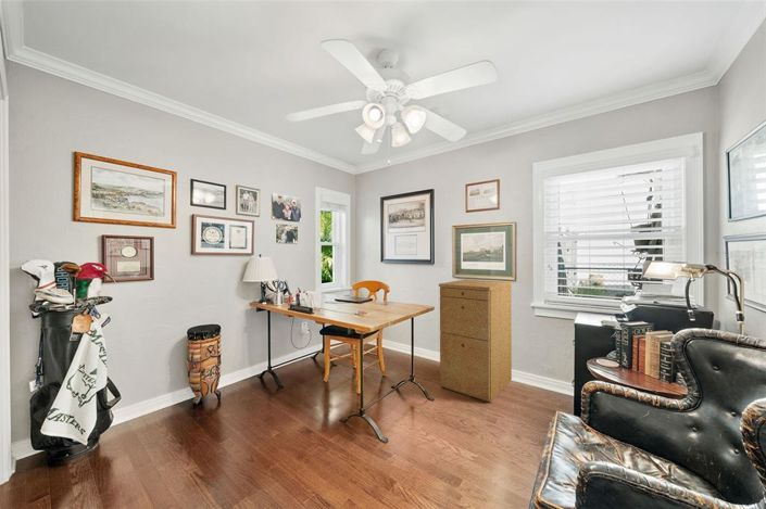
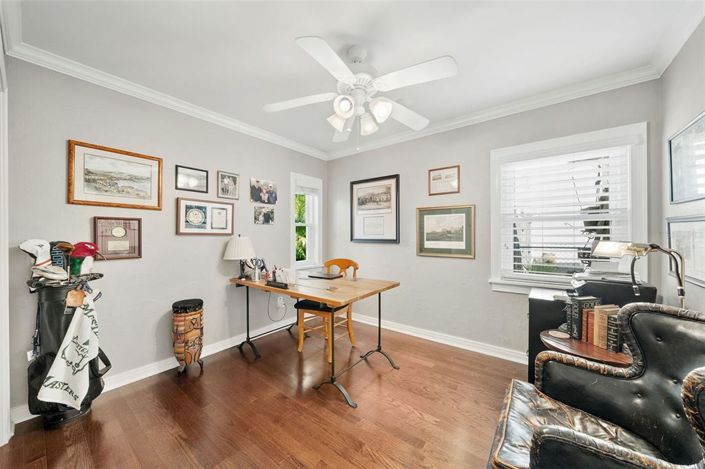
- filing cabinet [438,278,513,404]
